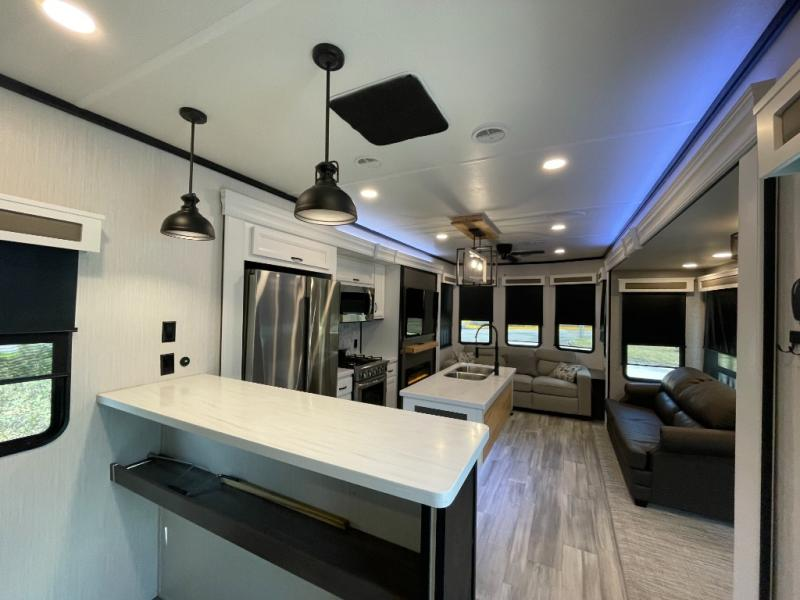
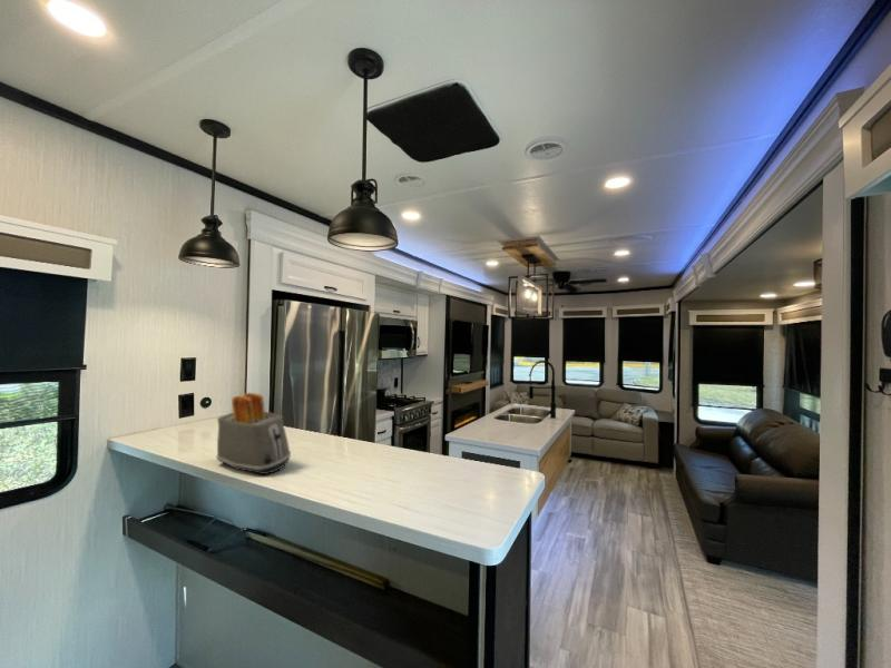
+ toaster [215,392,292,475]
